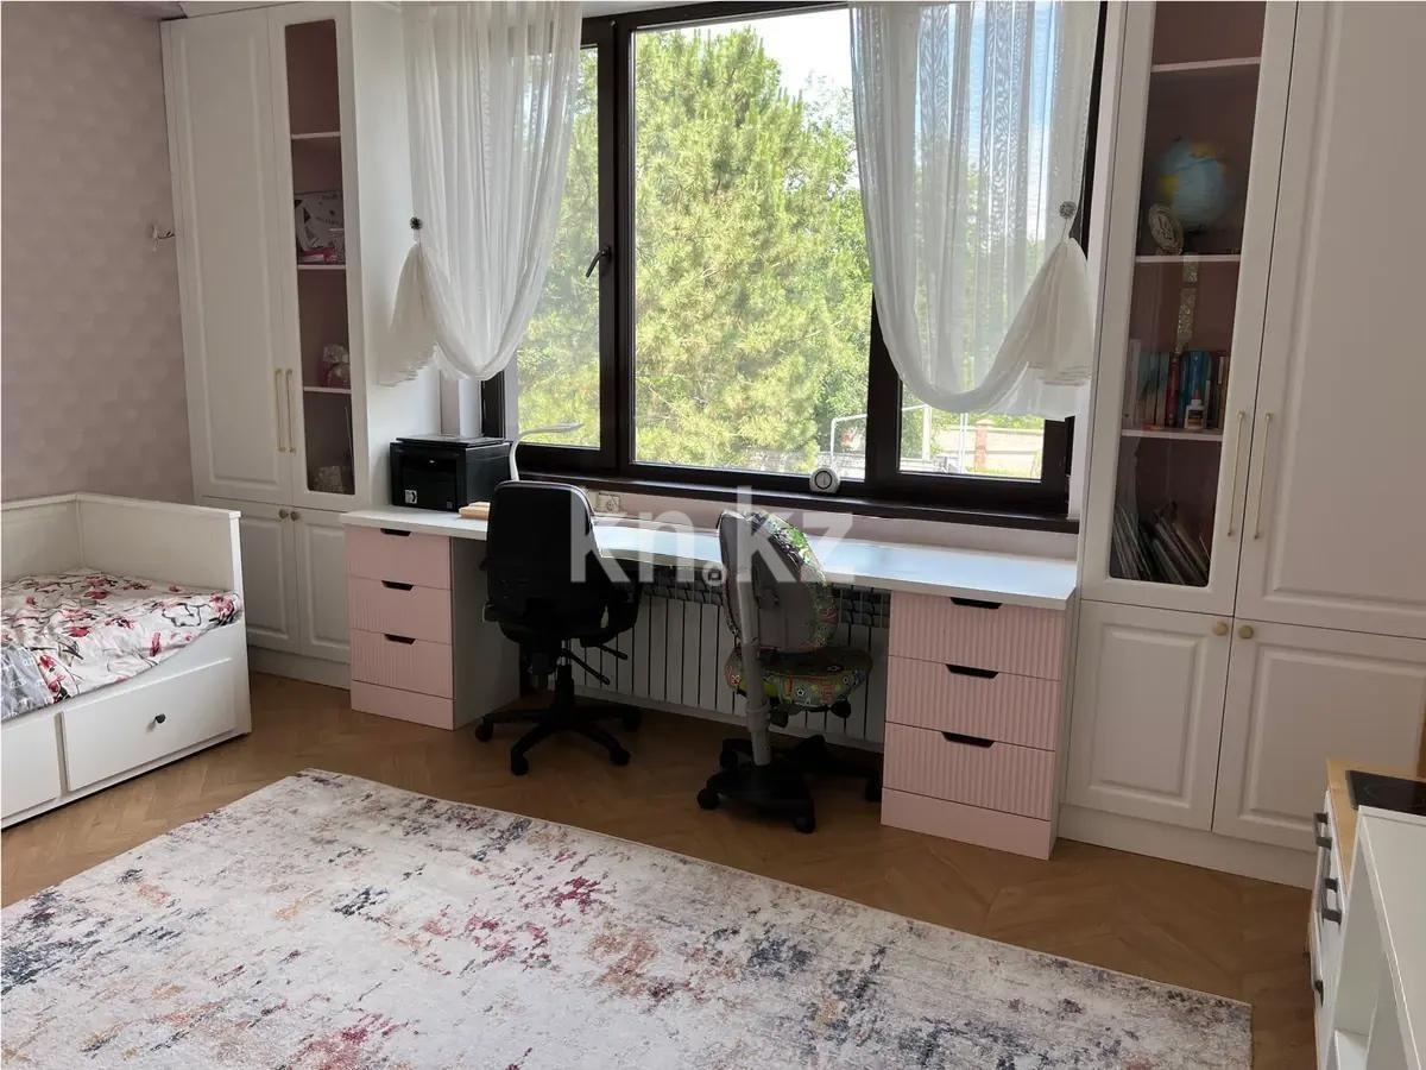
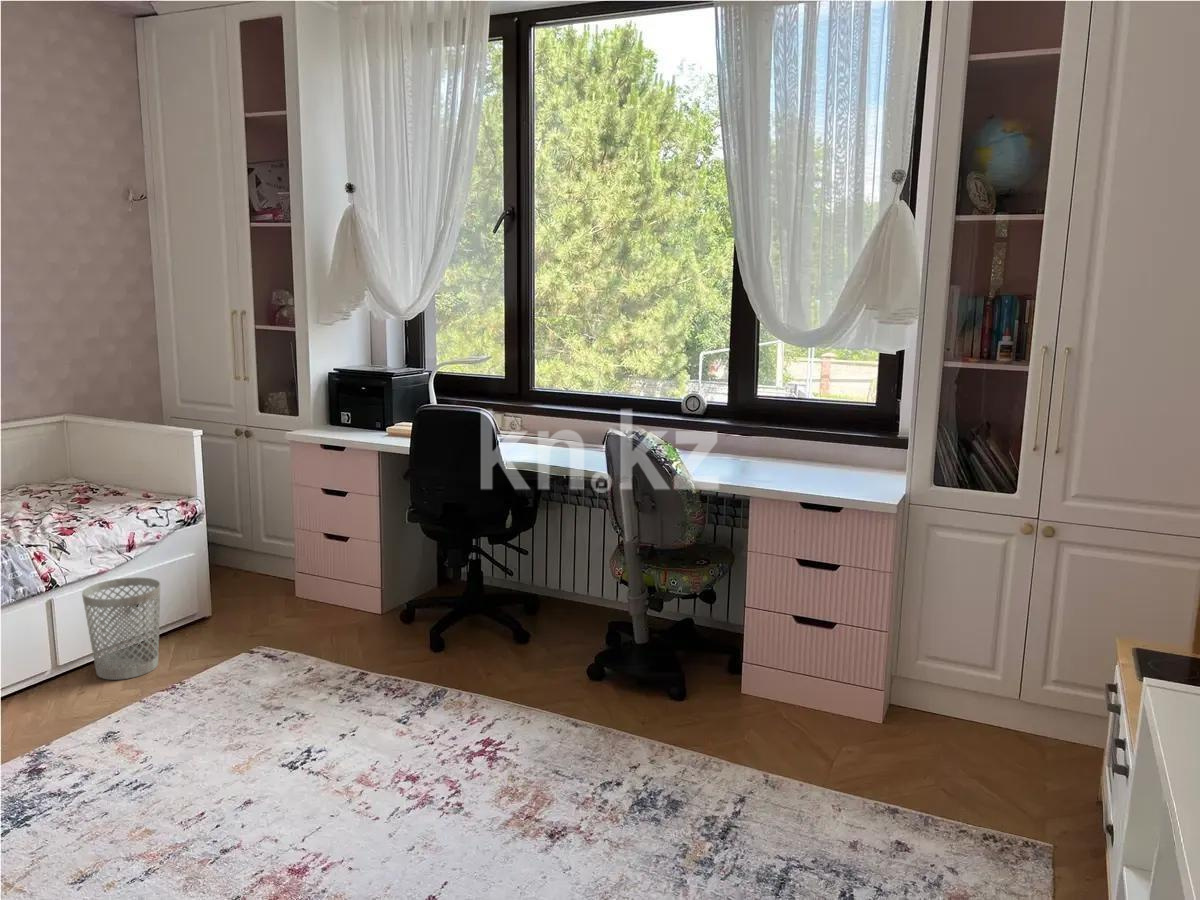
+ wastebasket [81,576,161,681]
